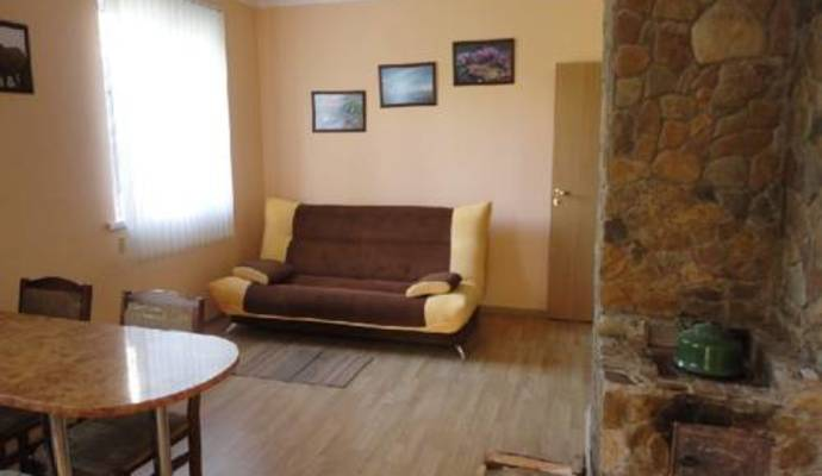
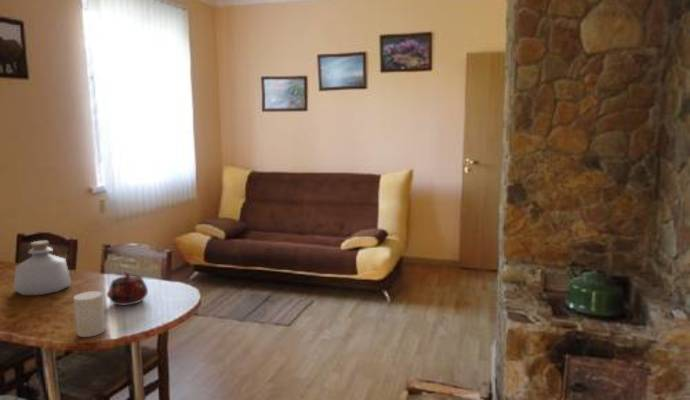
+ teapot [105,271,149,306]
+ bottle [13,240,73,296]
+ cup [73,290,106,338]
